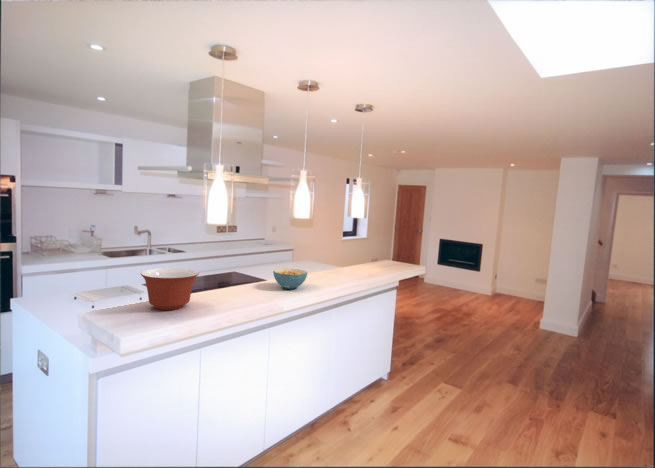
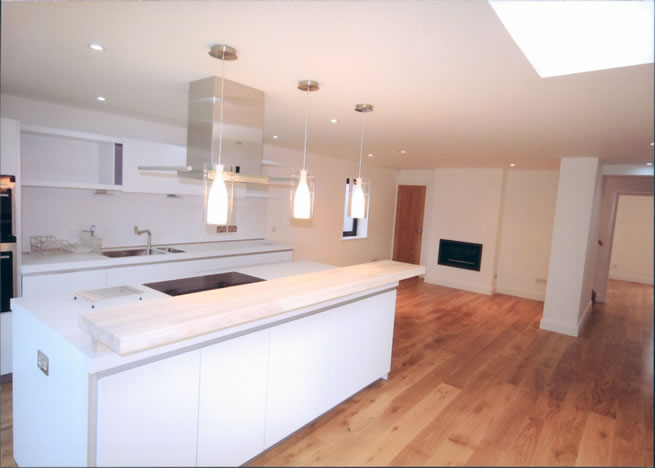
- mixing bowl [139,267,200,311]
- cereal bowl [272,268,309,290]
